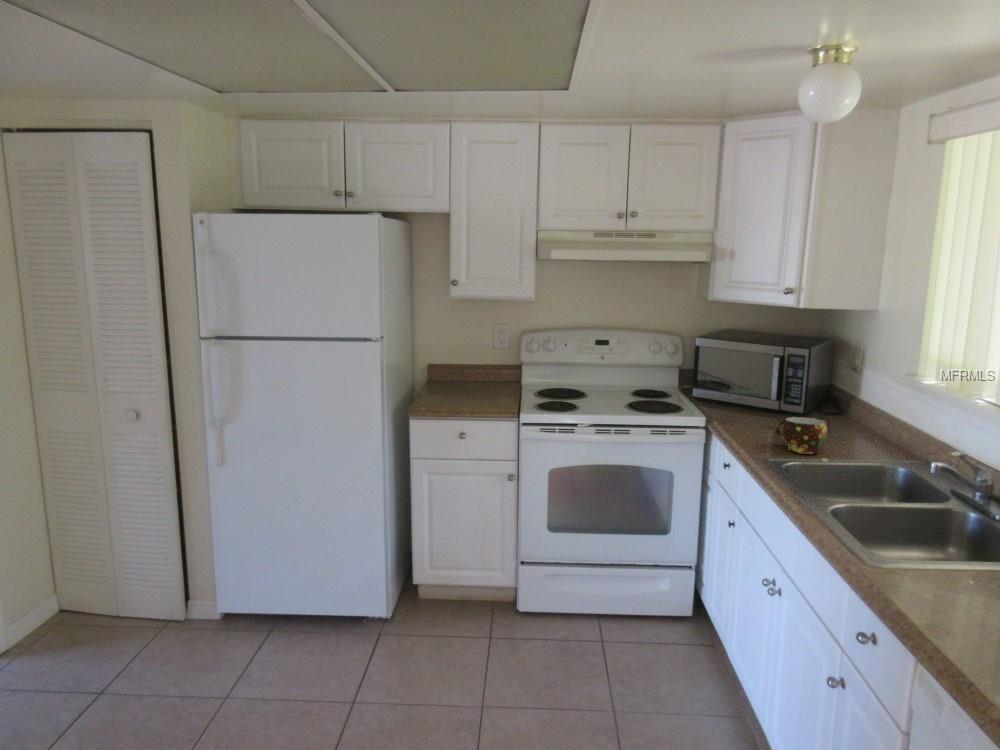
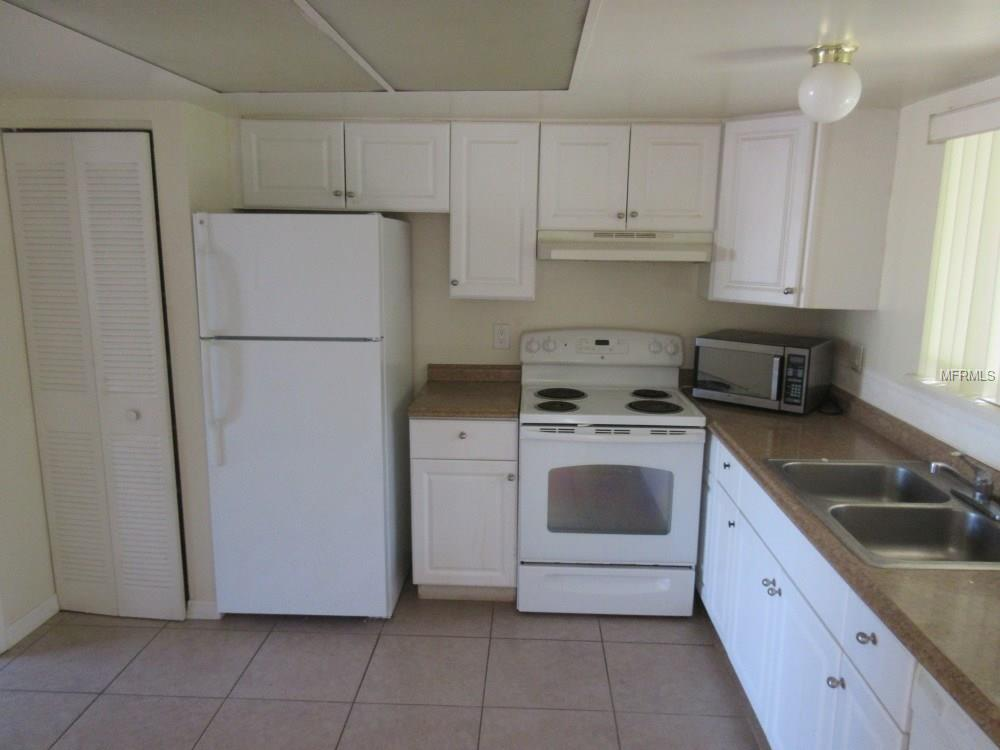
- cup [774,416,828,455]
